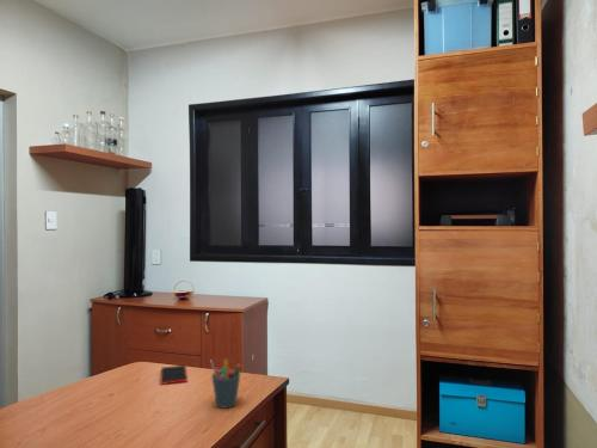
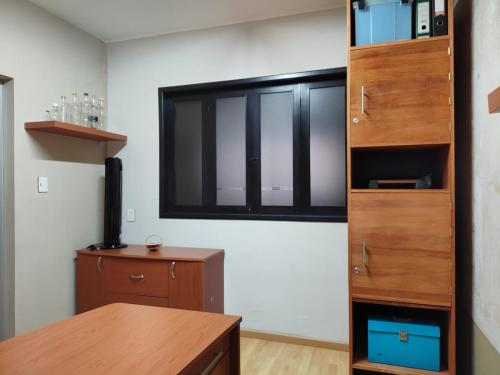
- pen holder [209,357,242,410]
- smartphone [159,364,189,386]
